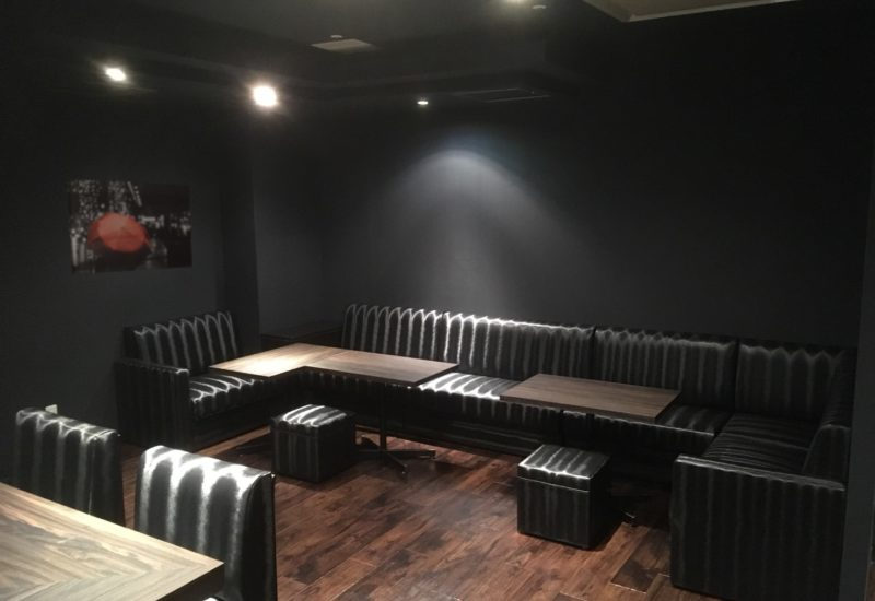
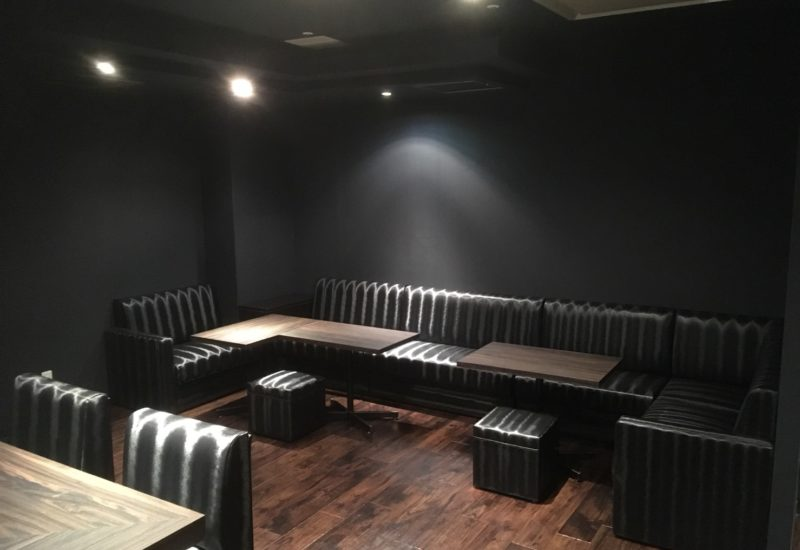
- wall art [66,178,194,275]
